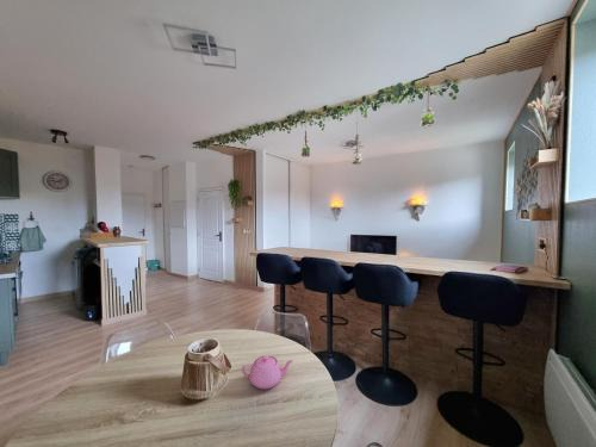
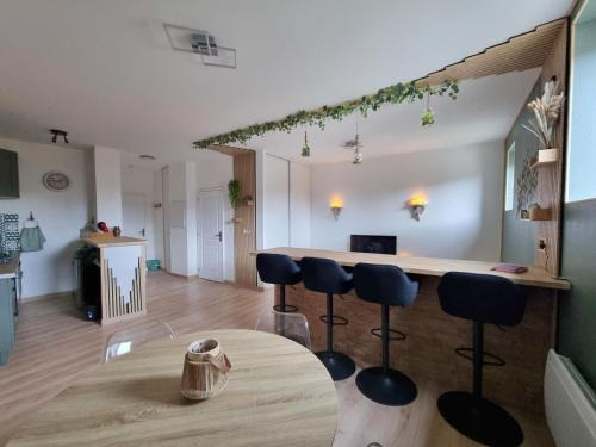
- teapot [240,354,294,391]
